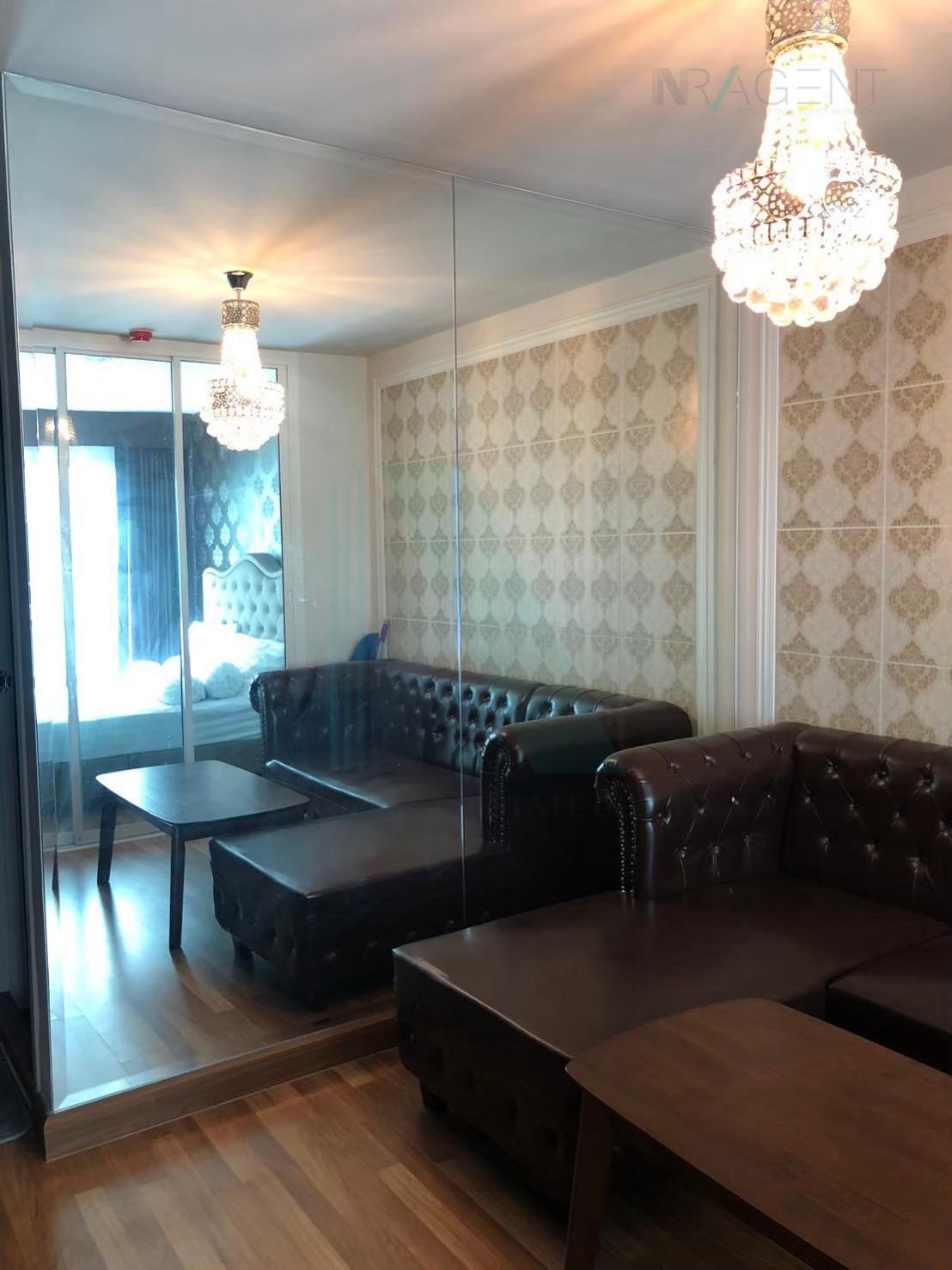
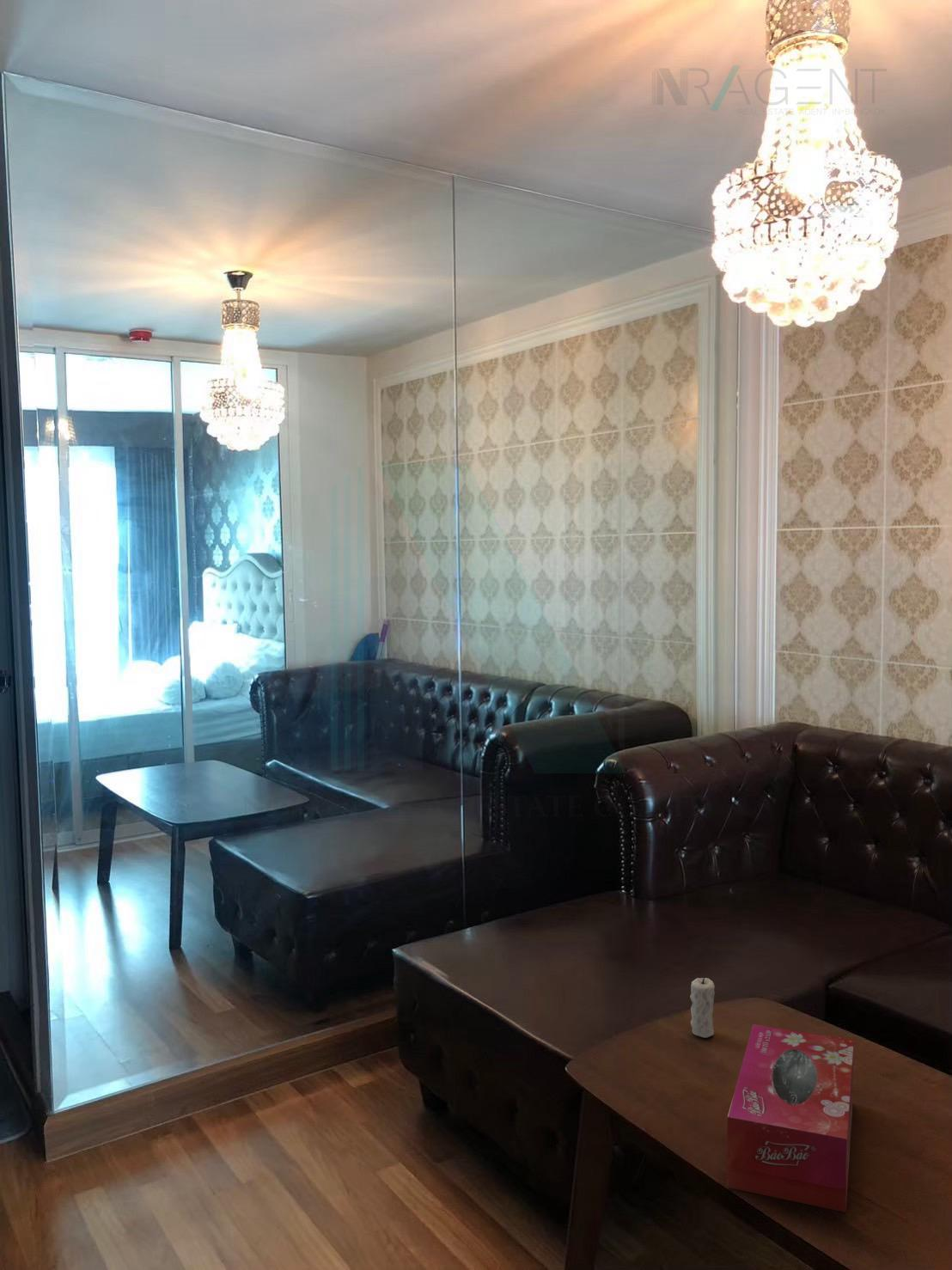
+ candle [689,973,716,1039]
+ tissue box [726,1023,855,1213]
